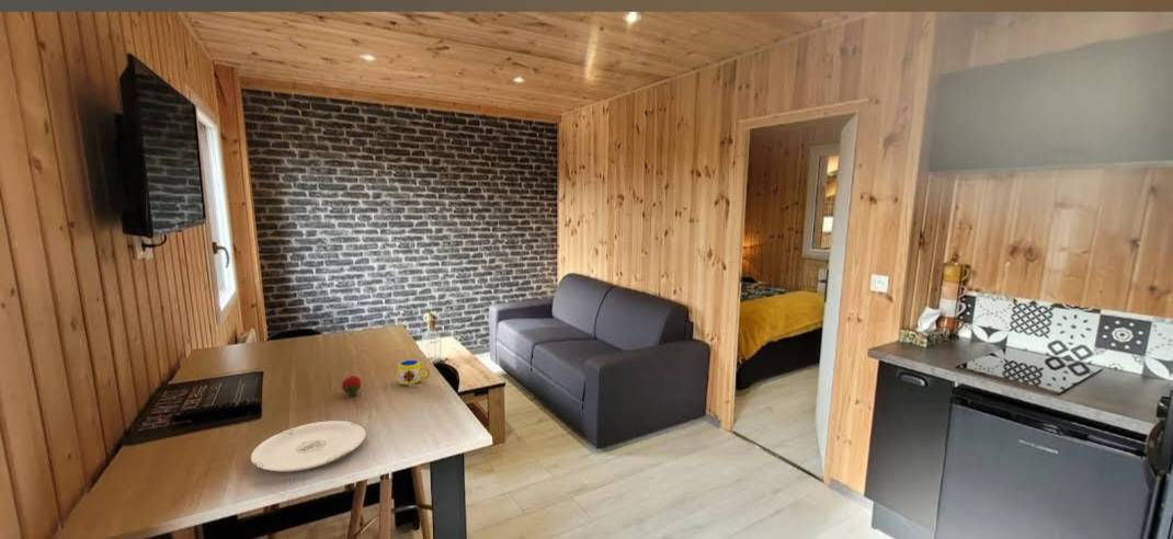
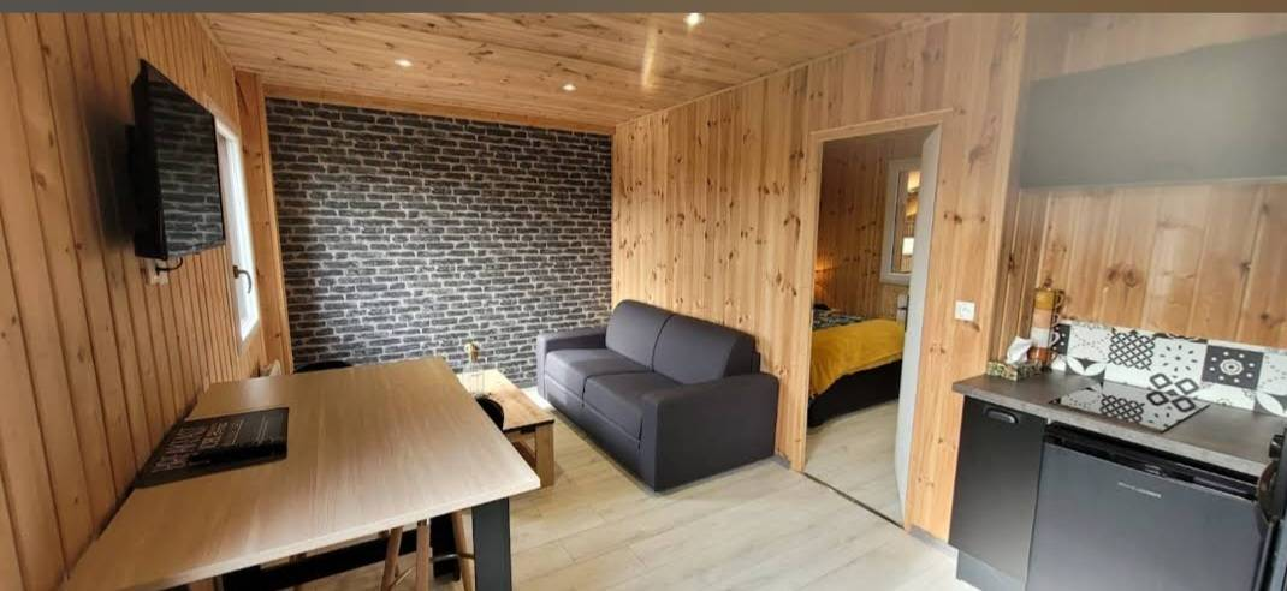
- mug [396,359,431,387]
- plate [250,420,367,473]
- fruit [341,375,362,397]
